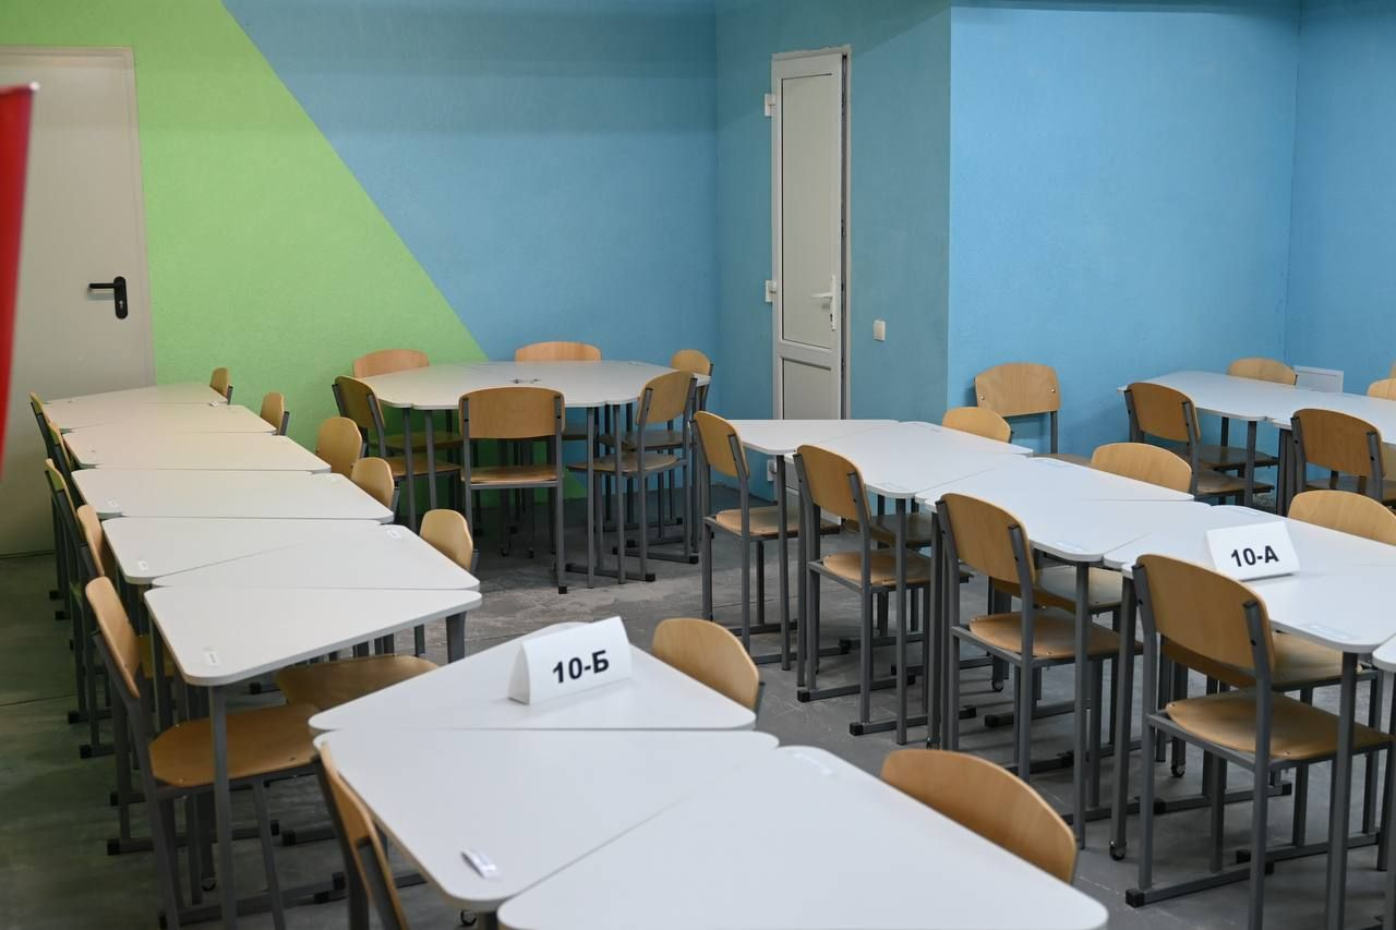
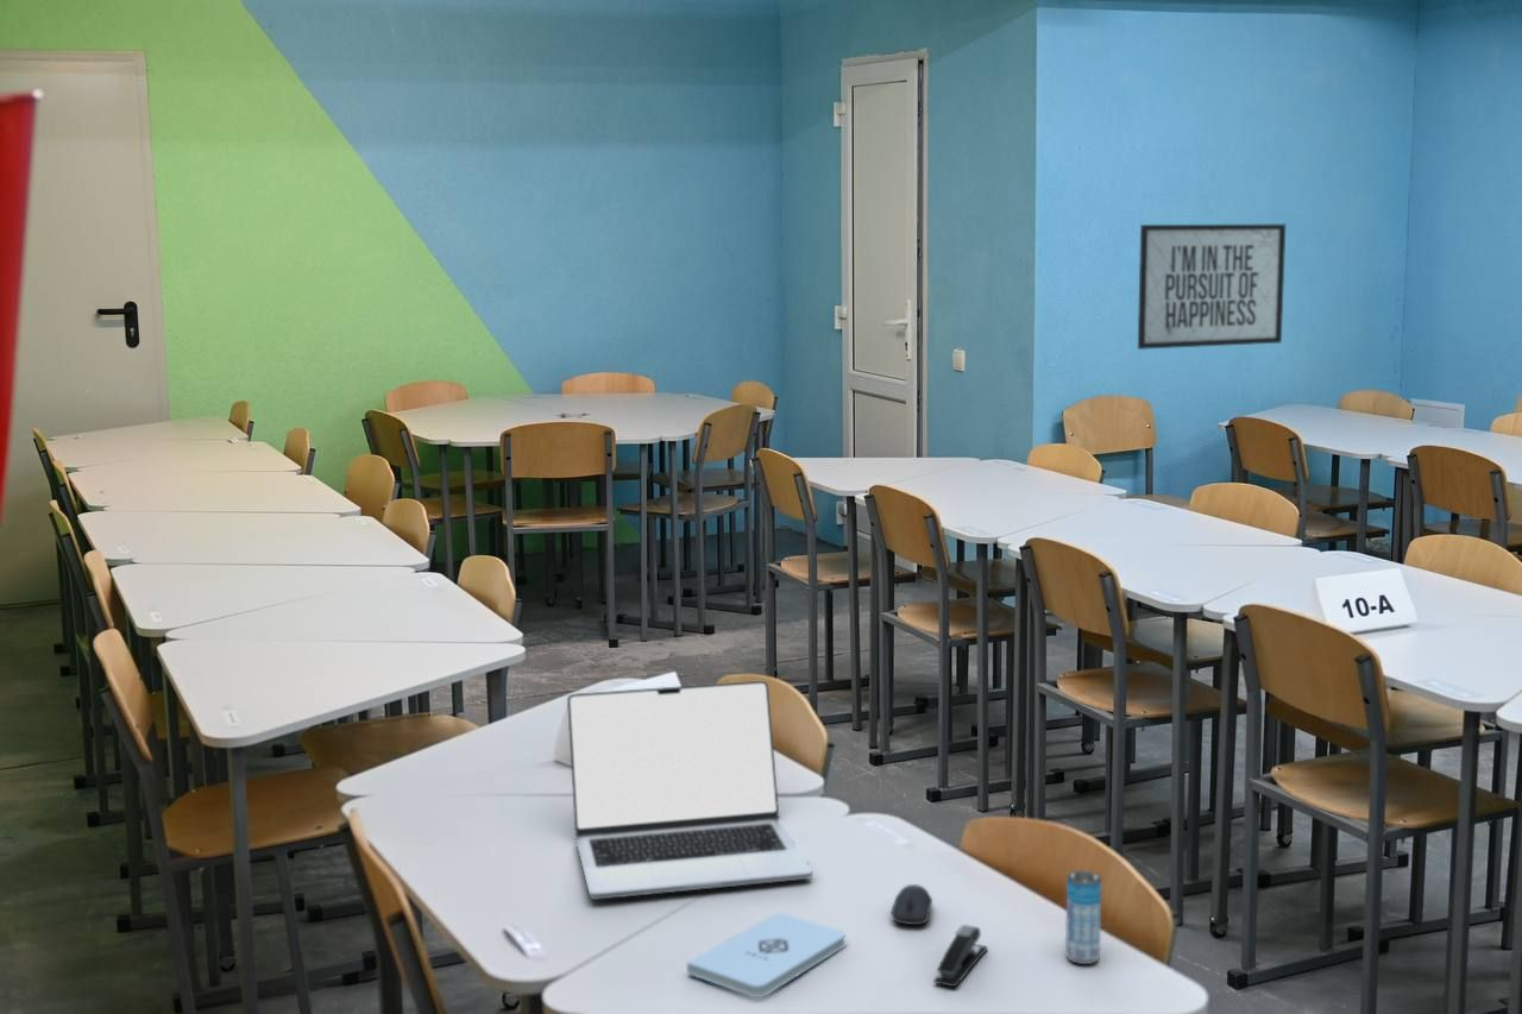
+ notepad [686,911,847,999]
+ stapler [932,924,989,988]
+ laptop [566,680,813,901]
+ mirror [1137,223,1287,351]
+ beverage can [1064,869,1102,965]
+ computer mouse [891,883,933,926]
